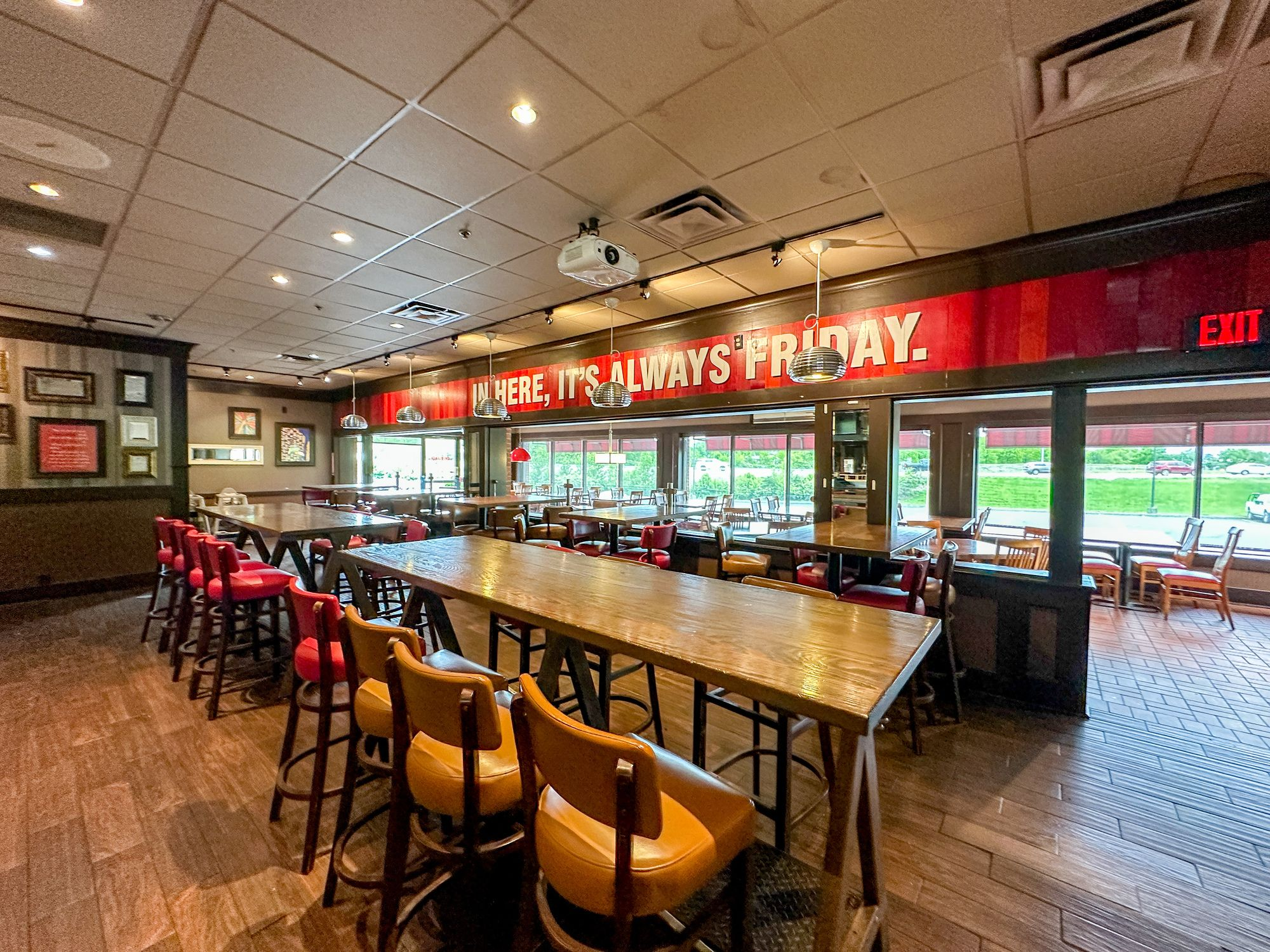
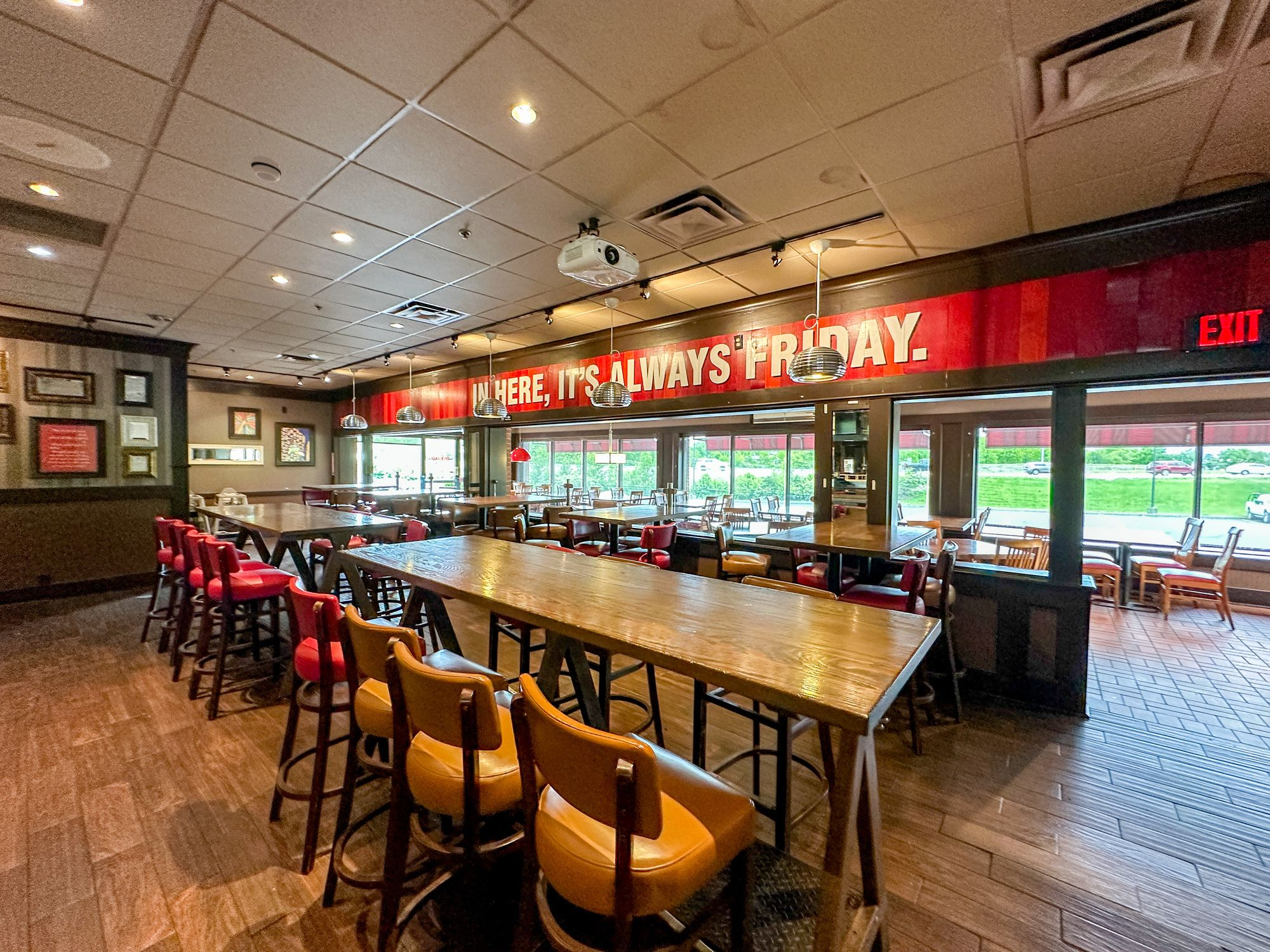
+ smoke detector [250,155,283,183]
